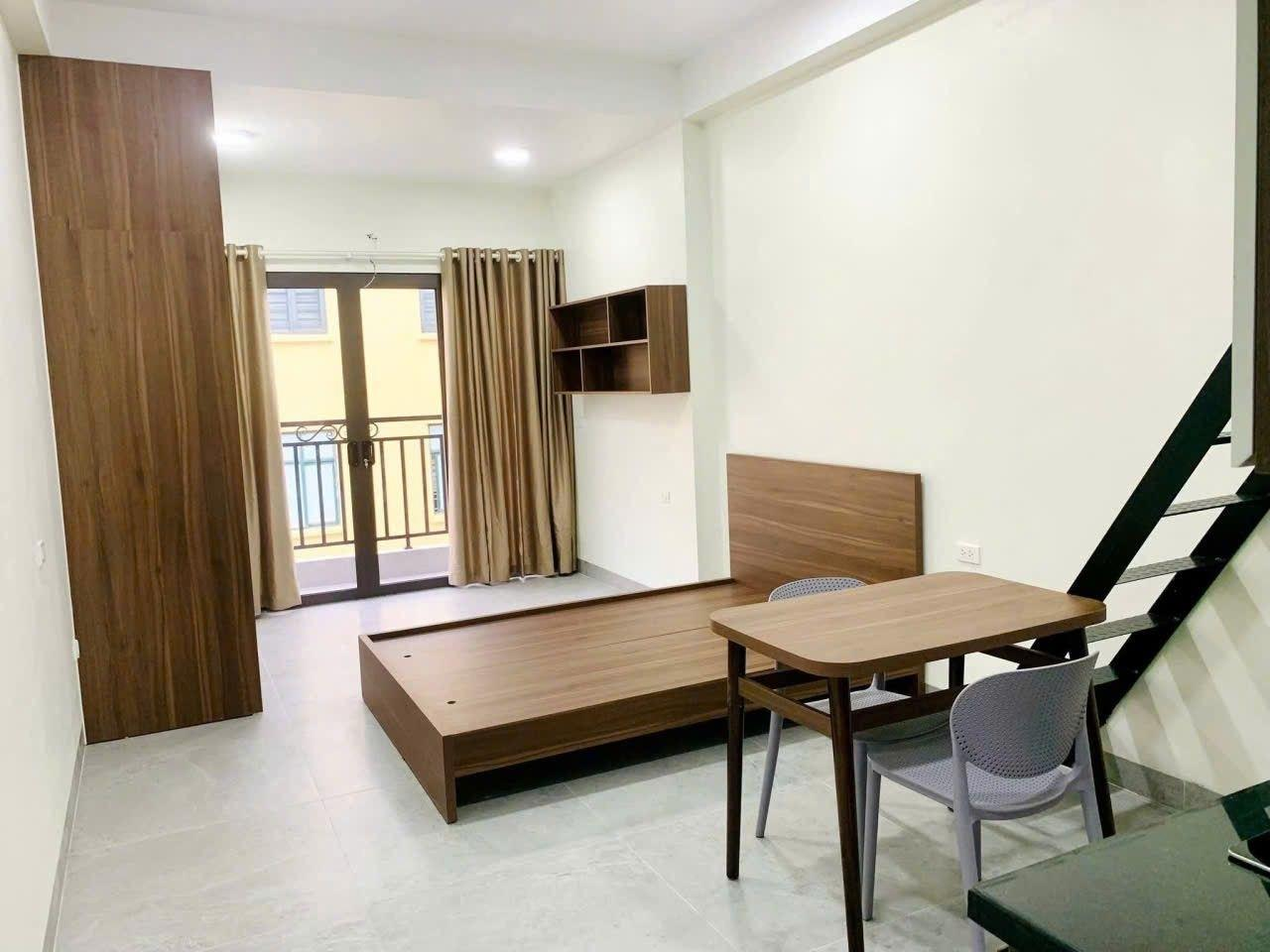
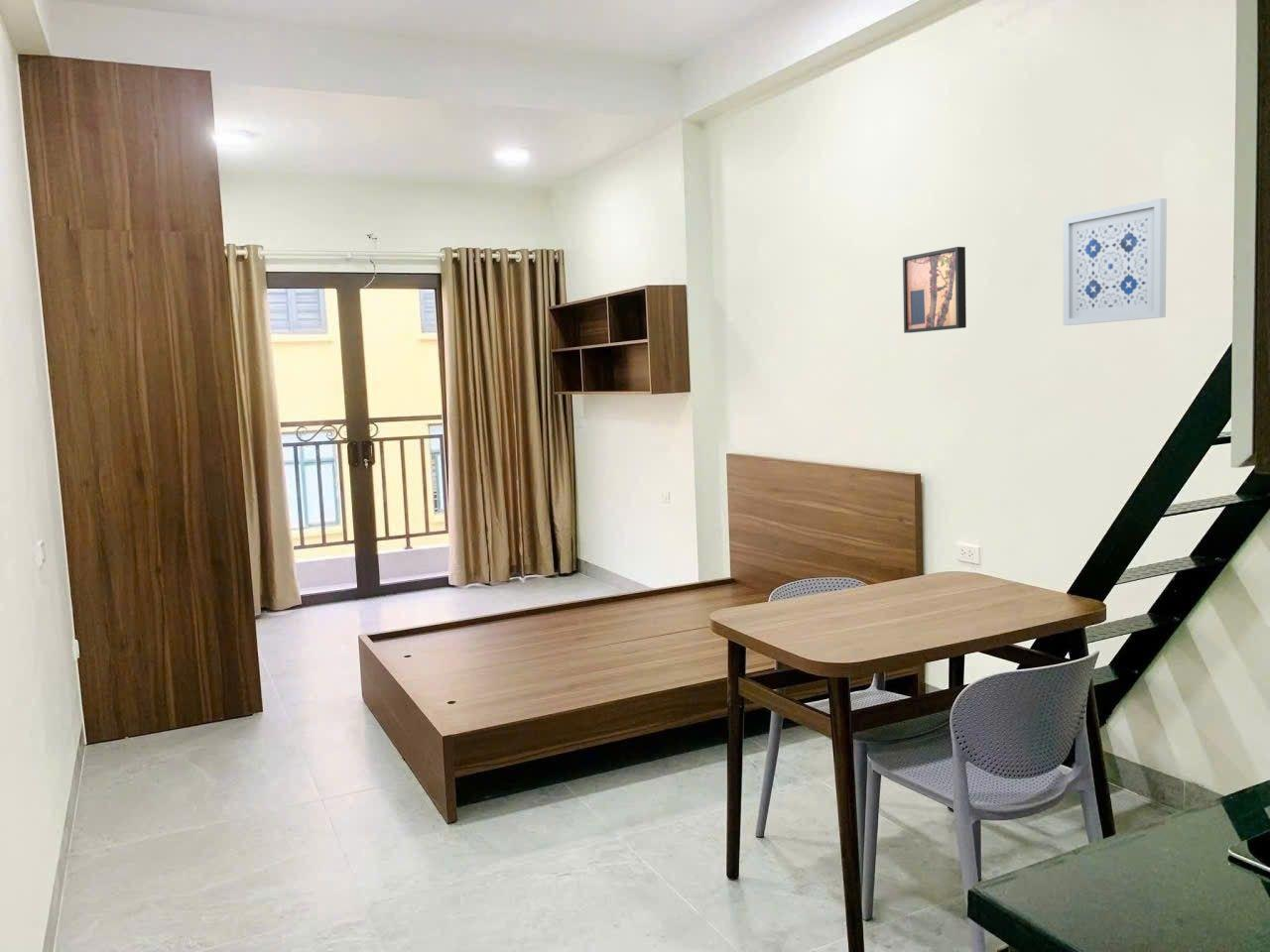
+ wall art [902,246,967,334]
+ wall art [1062,197,1168,326]
